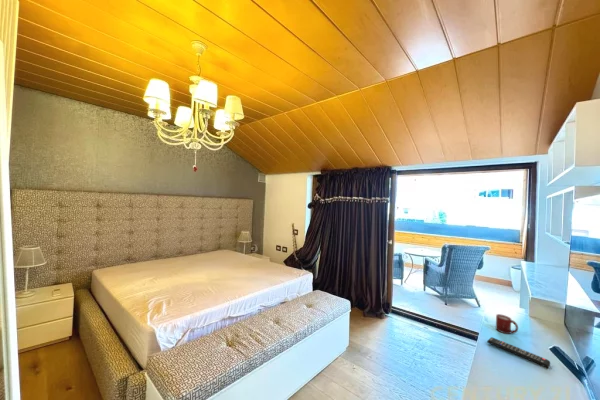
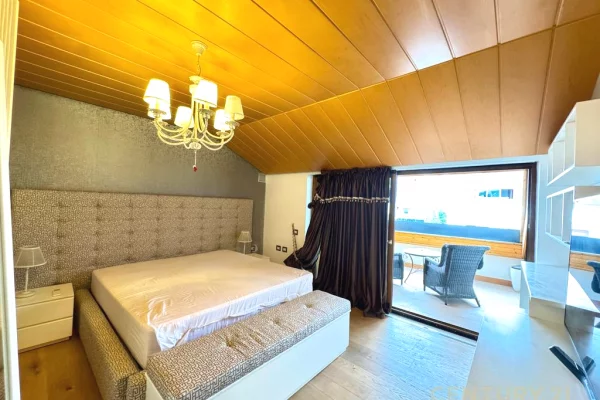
- remote control [486,336,551,369]
- cup [495,313,519,335]
